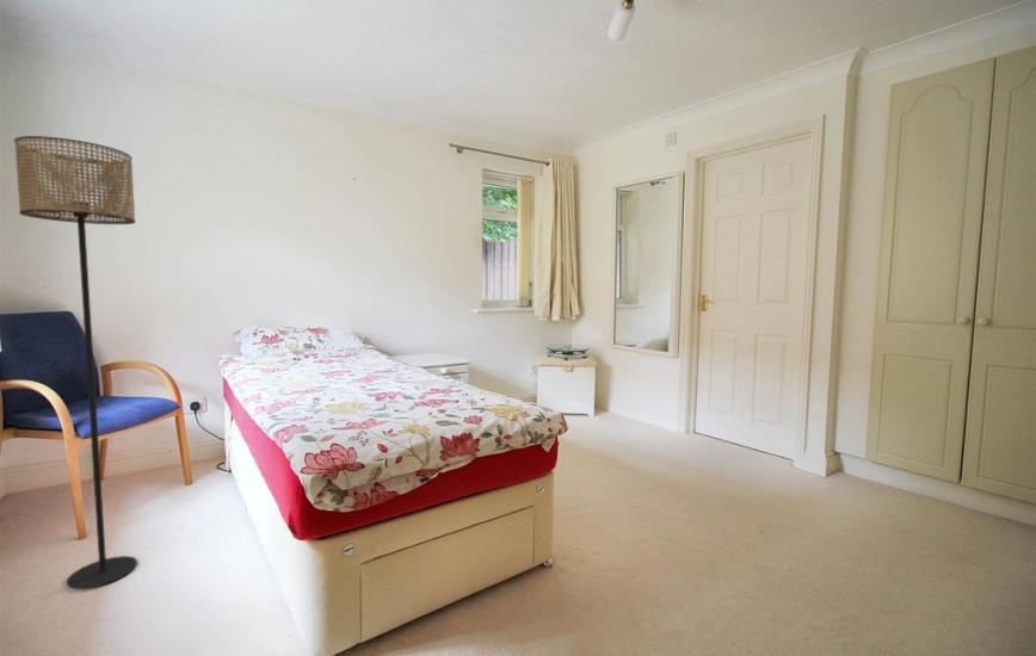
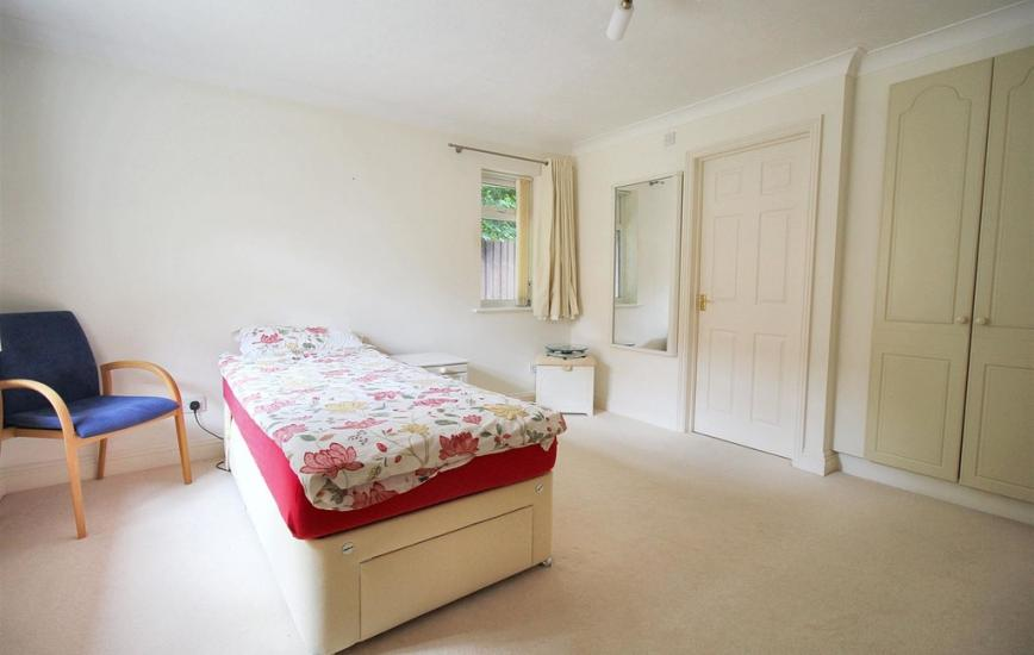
- floor lamp [13,135,138,590]
